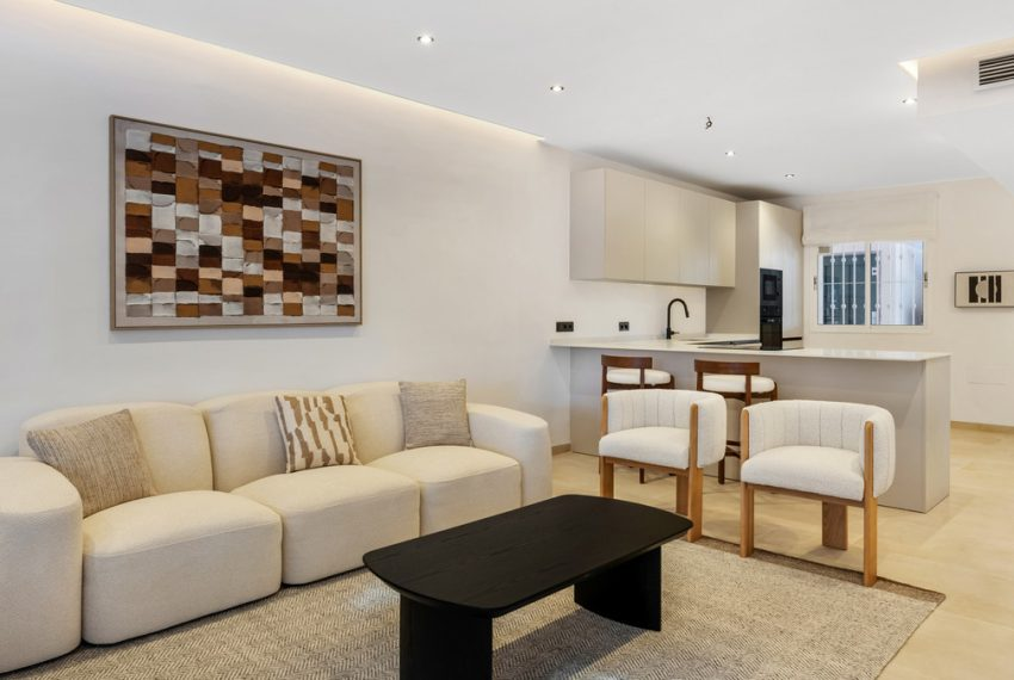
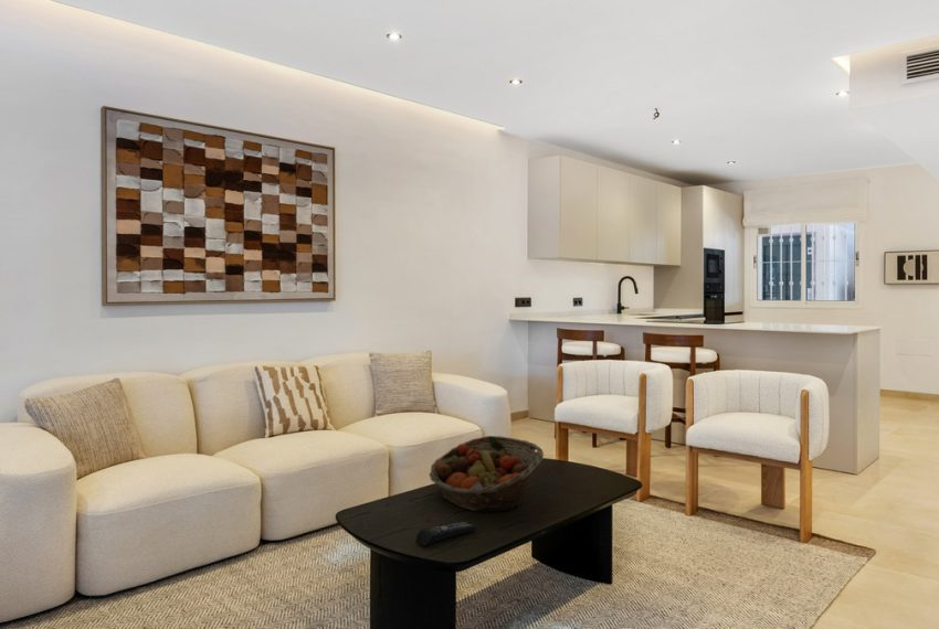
+ remote control [415,521,477,547]
+ fruit basket [429,435,545,513]
